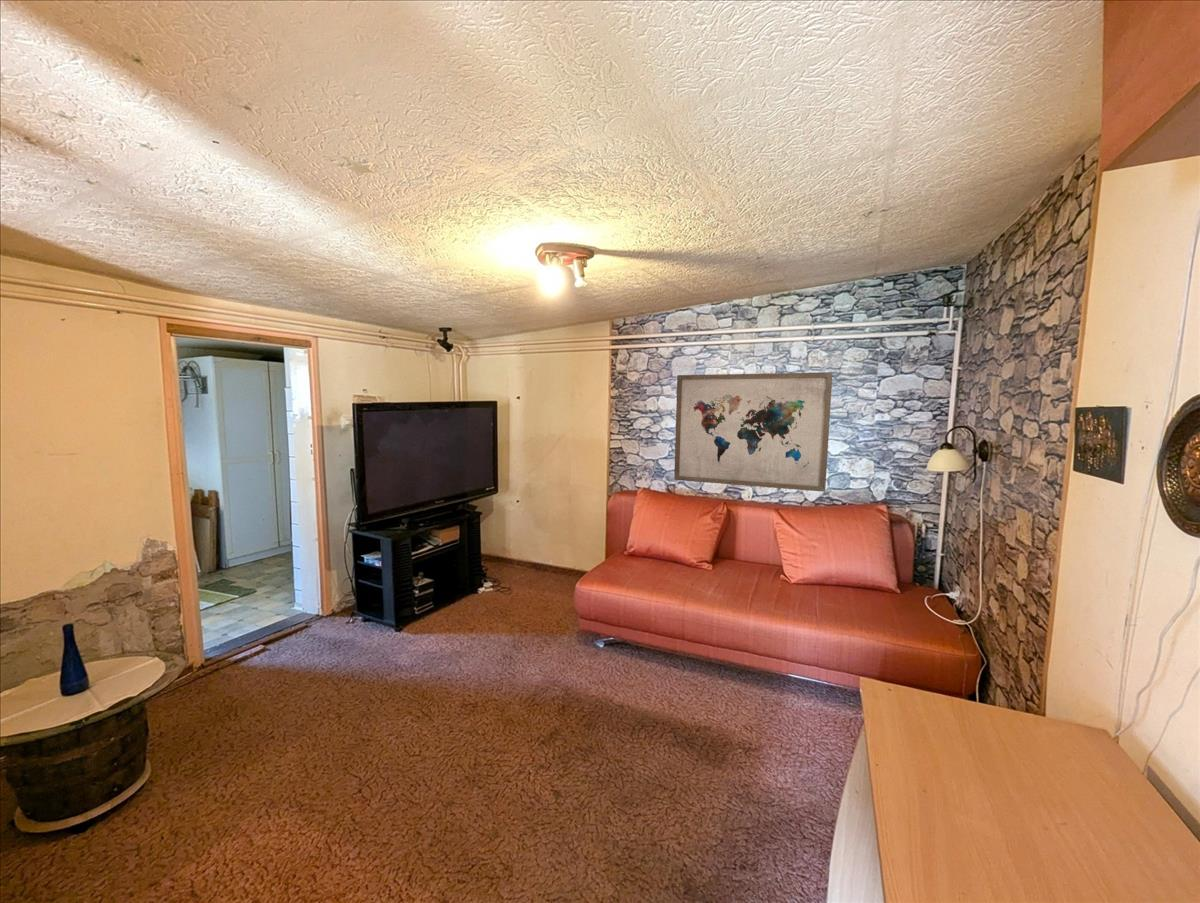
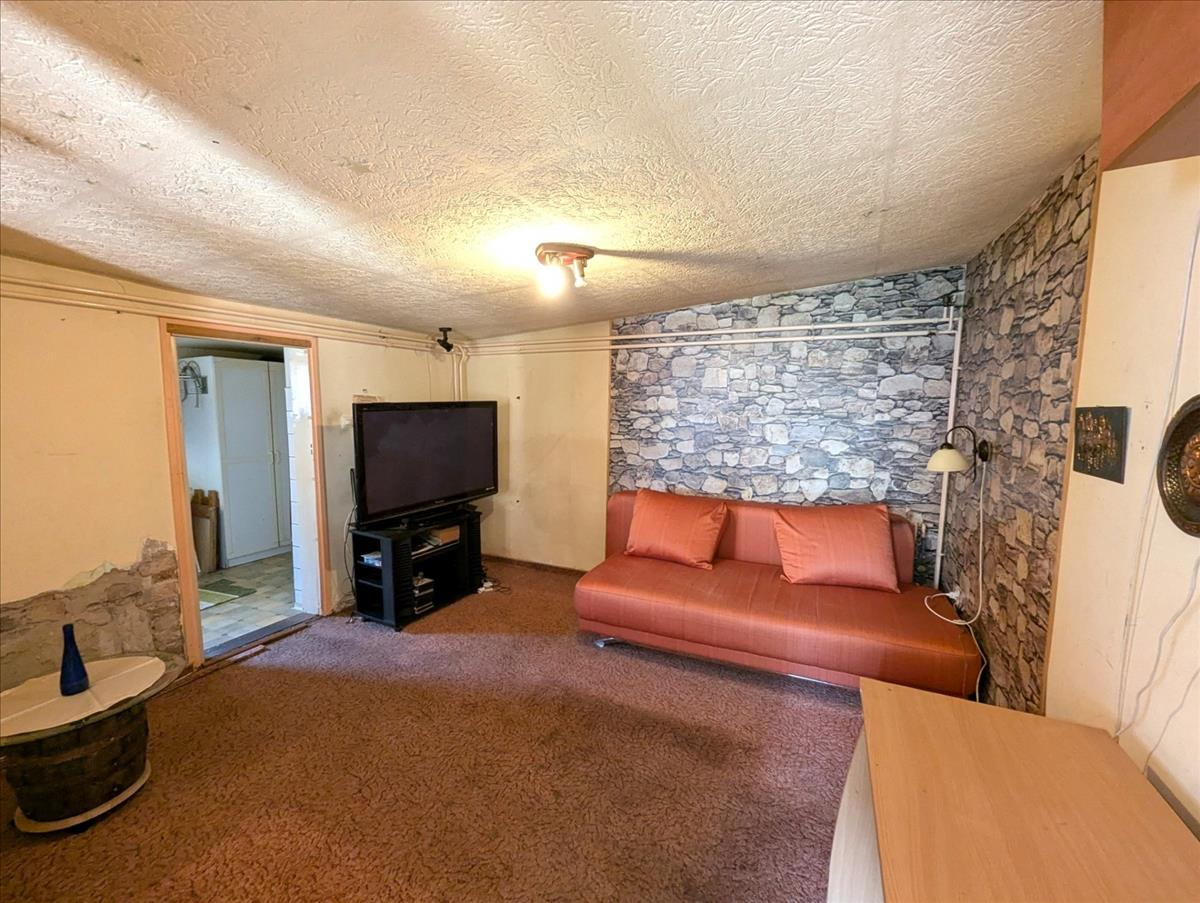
- wall art [673,371,833,493]
